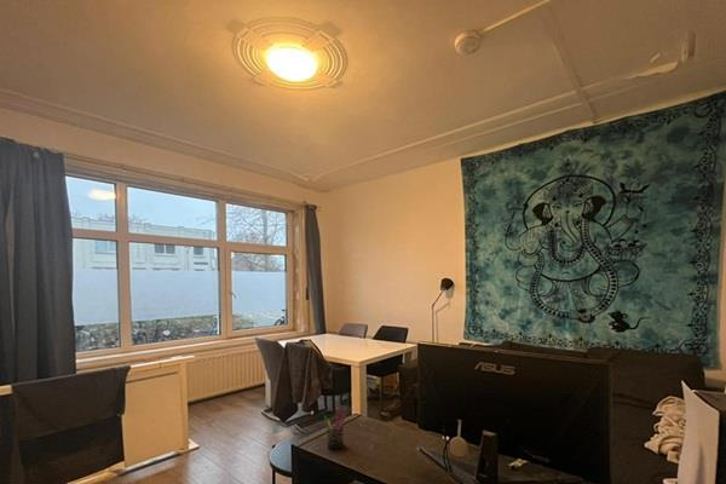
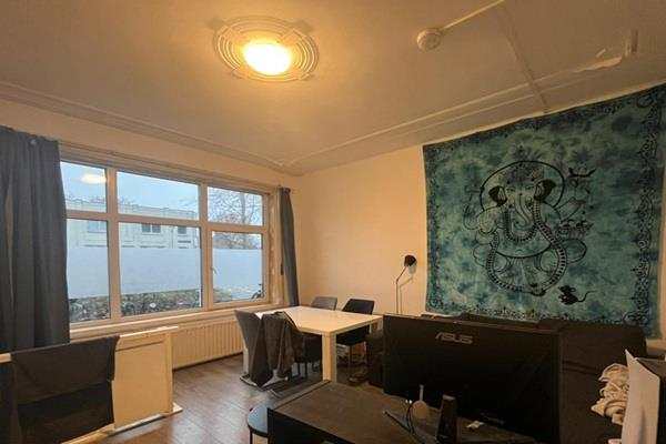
- pen holder [323,408,347,451]
